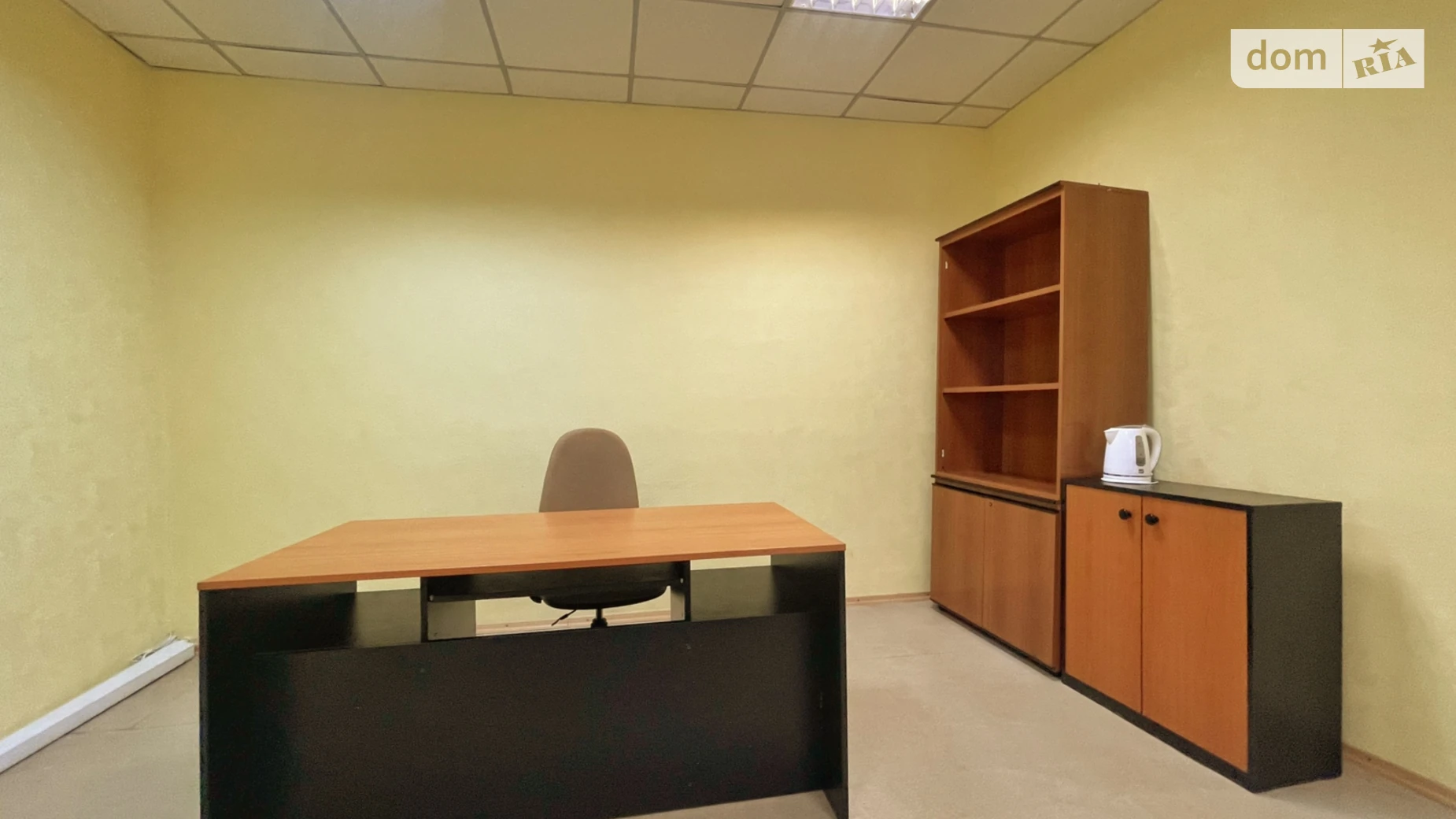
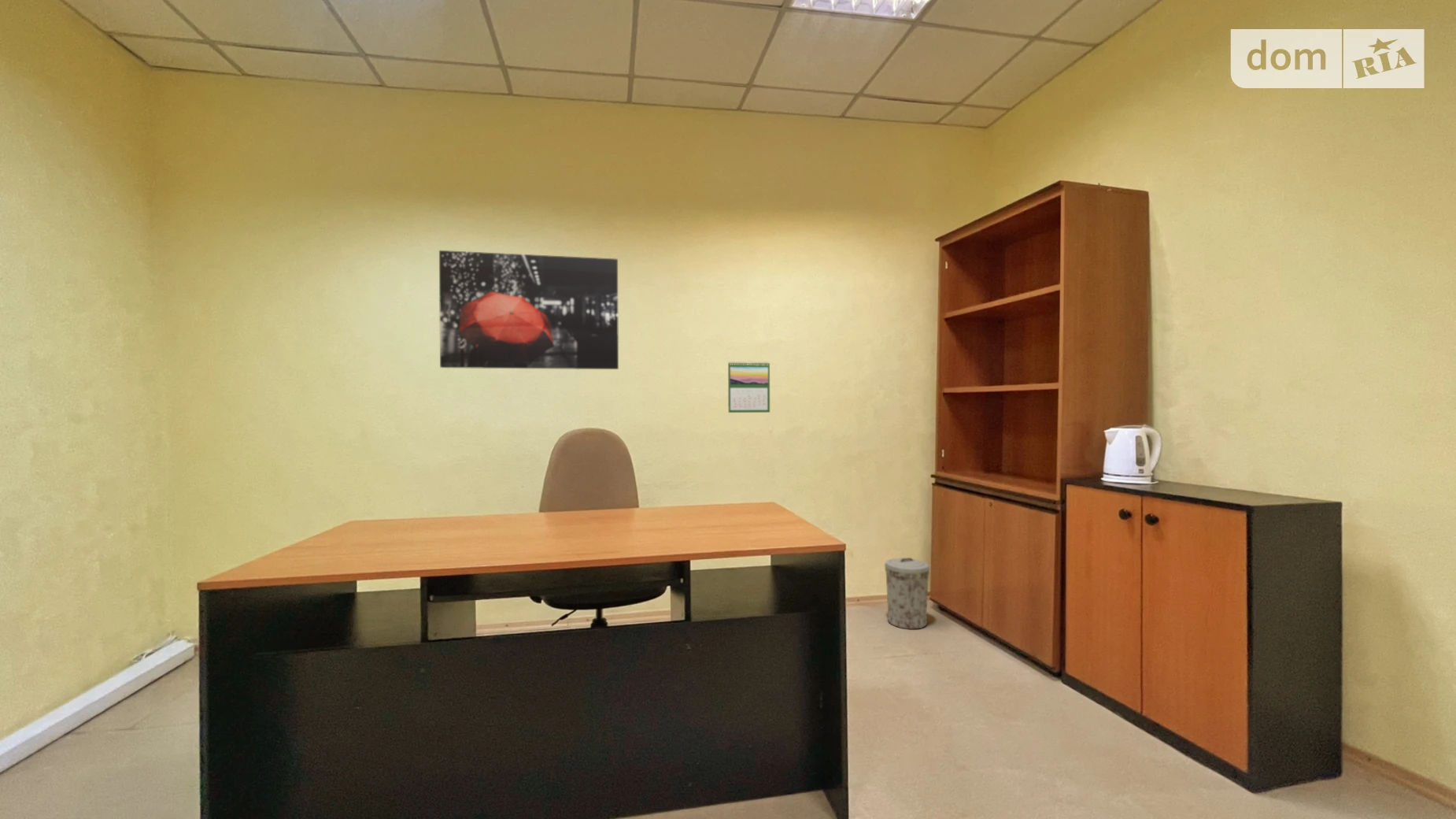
+ wall art [438,250,619,370]
+ calendar [727,360,770,413]
+ trash can [884,557,930,630]
